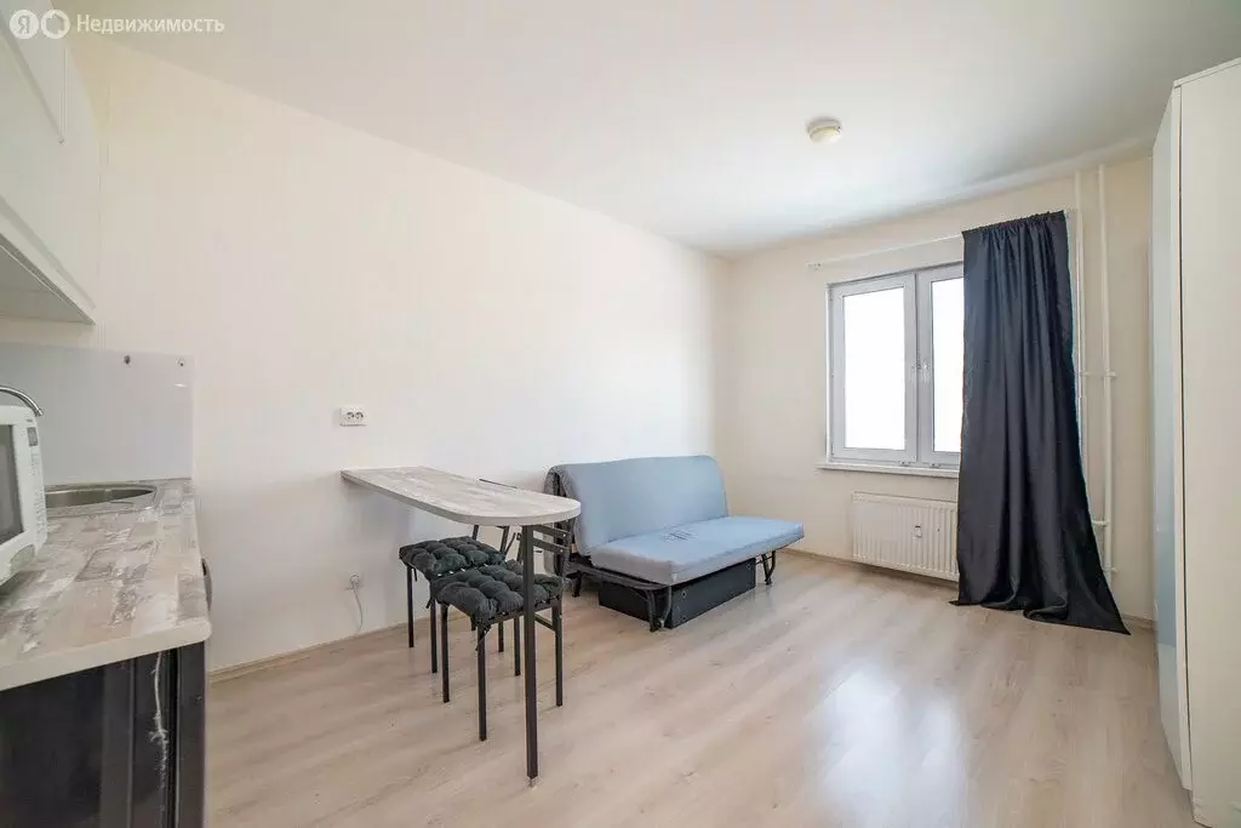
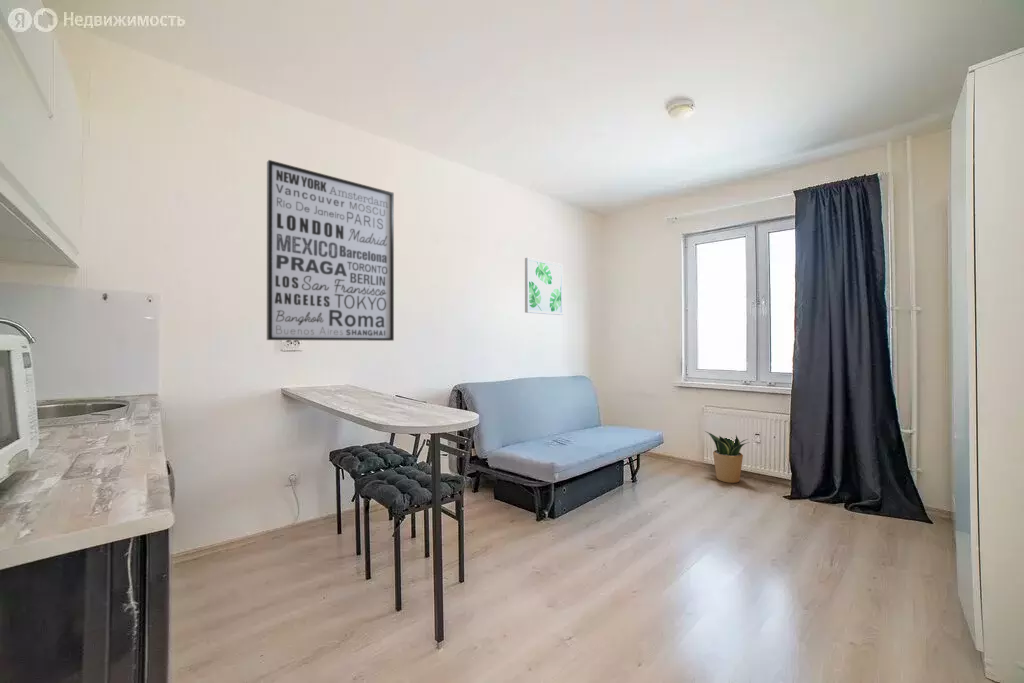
+ wall art [524,257,564,316]
+ wall art [266,159,395,342]
+ potted plant [704,430,751,484]
